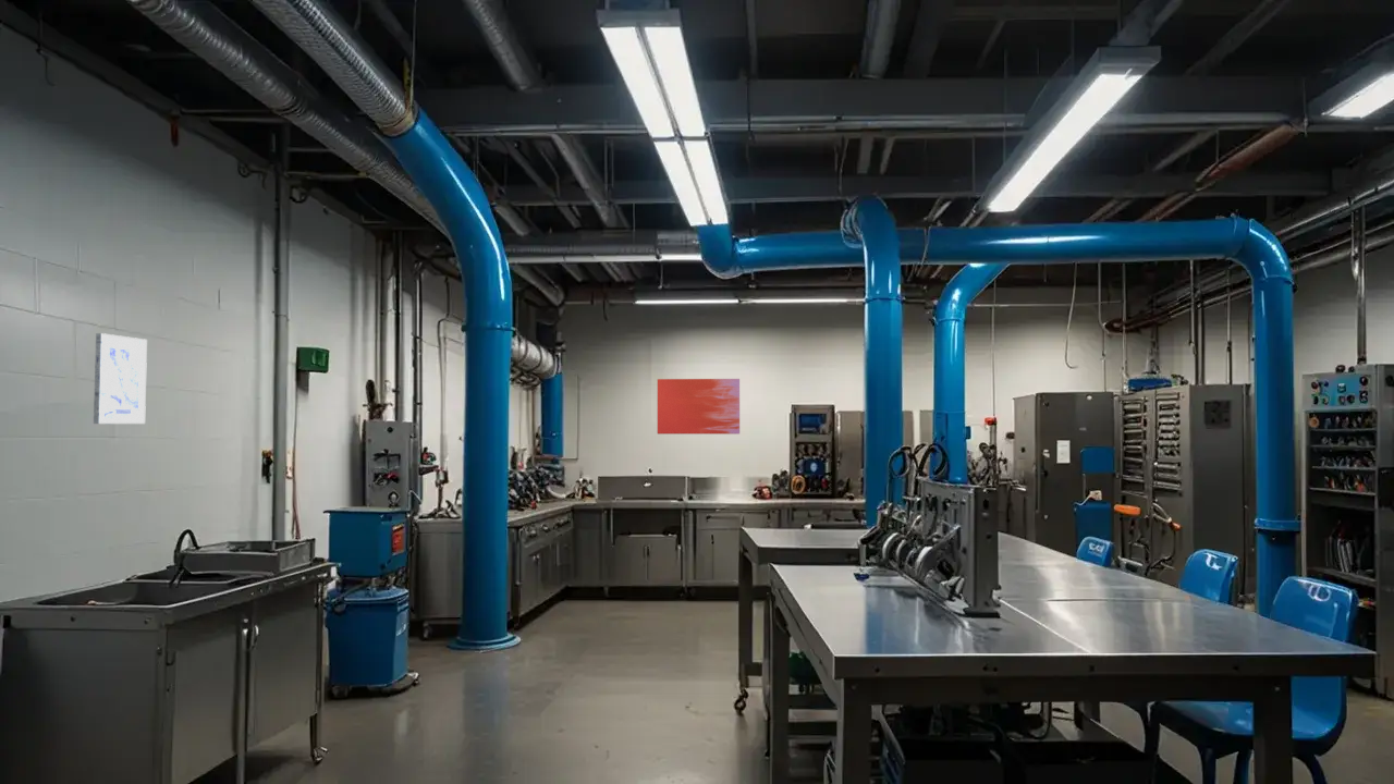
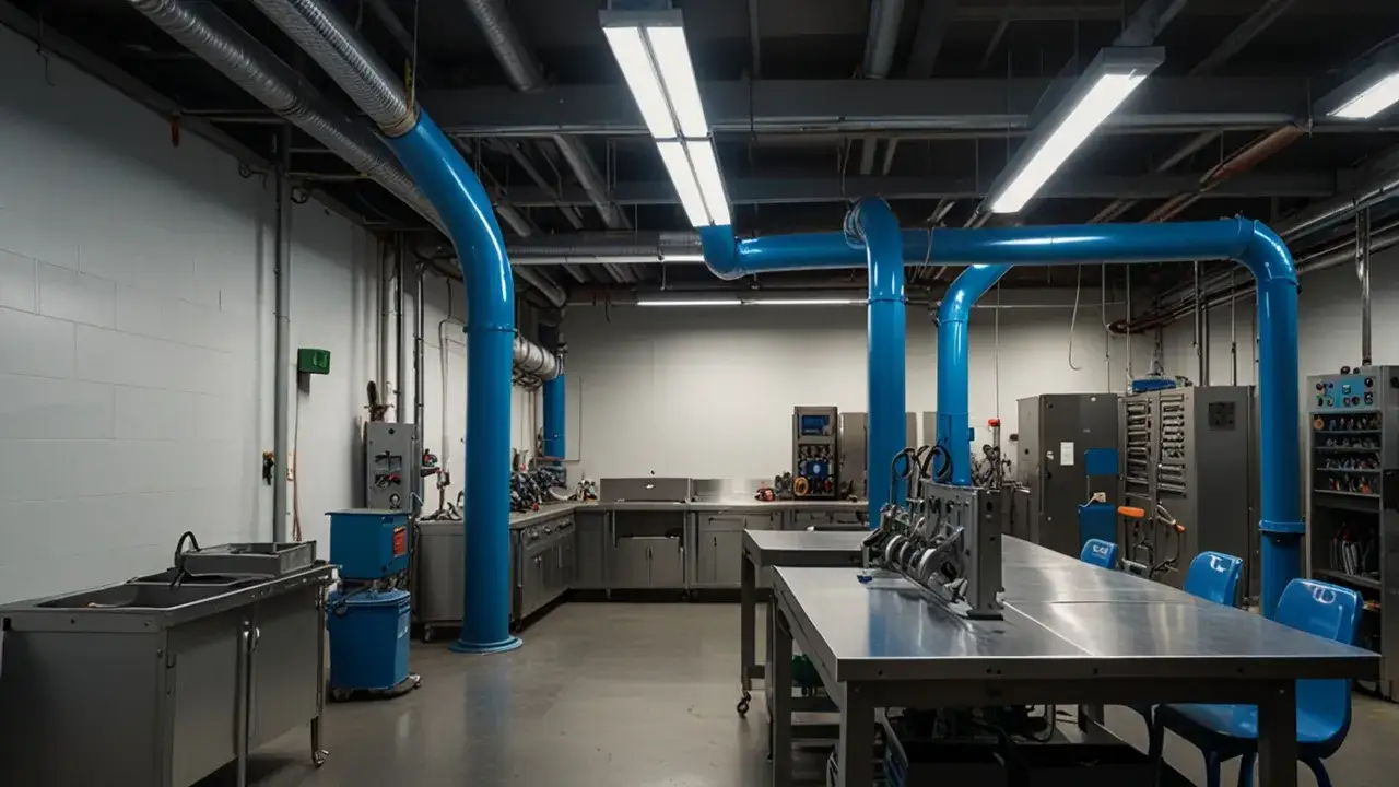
- wall art [657,378,741,436]
- wall art [93,332,148,425]
